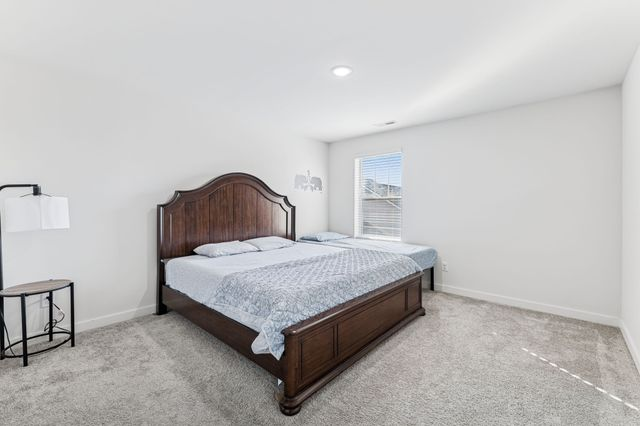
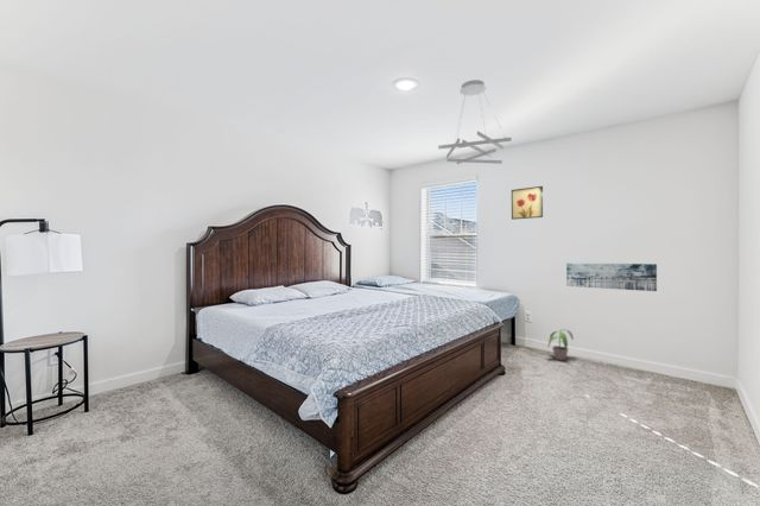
+ wall art [511,185,544,221]
+ wall art [565,261,658,292]
+ potted plant [546,328,575,361]
+ ceiling light fixture [437,78,513,165]
